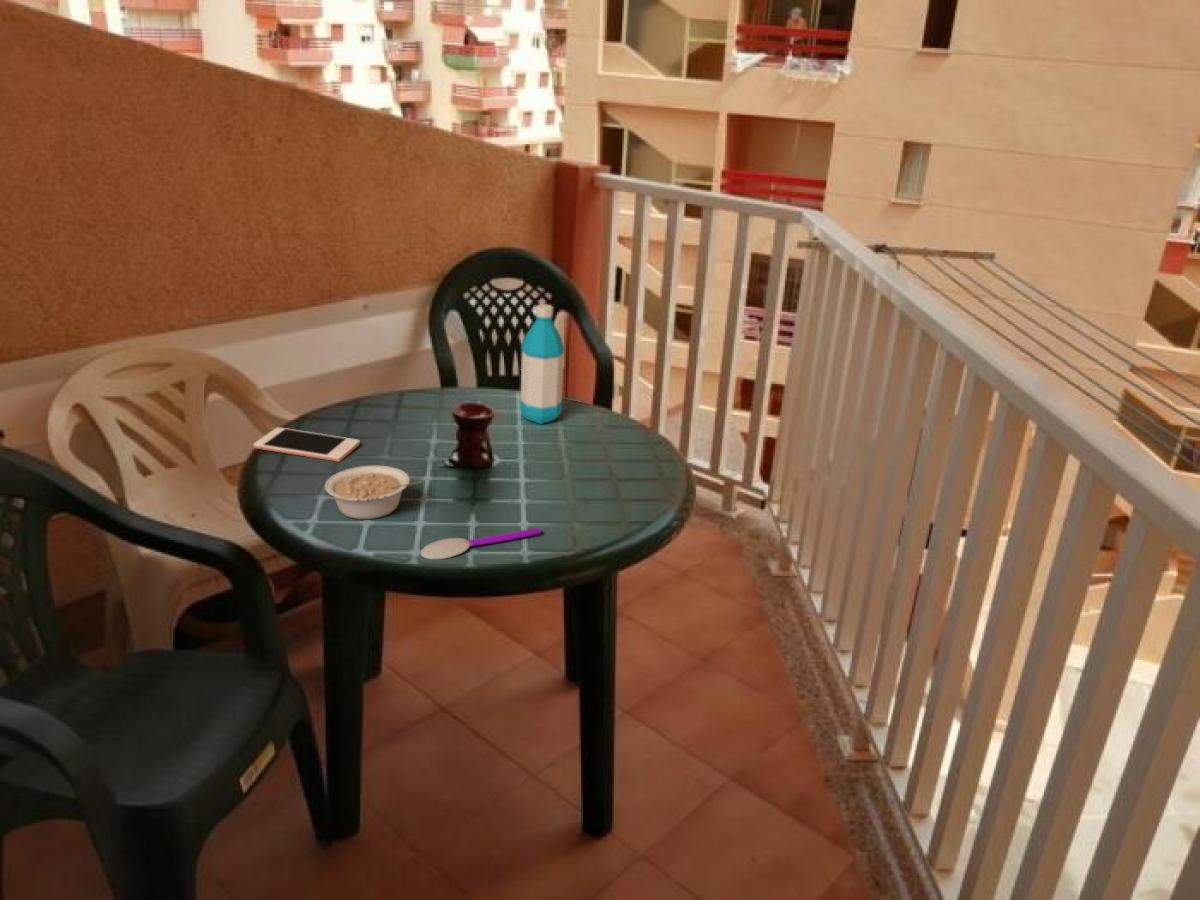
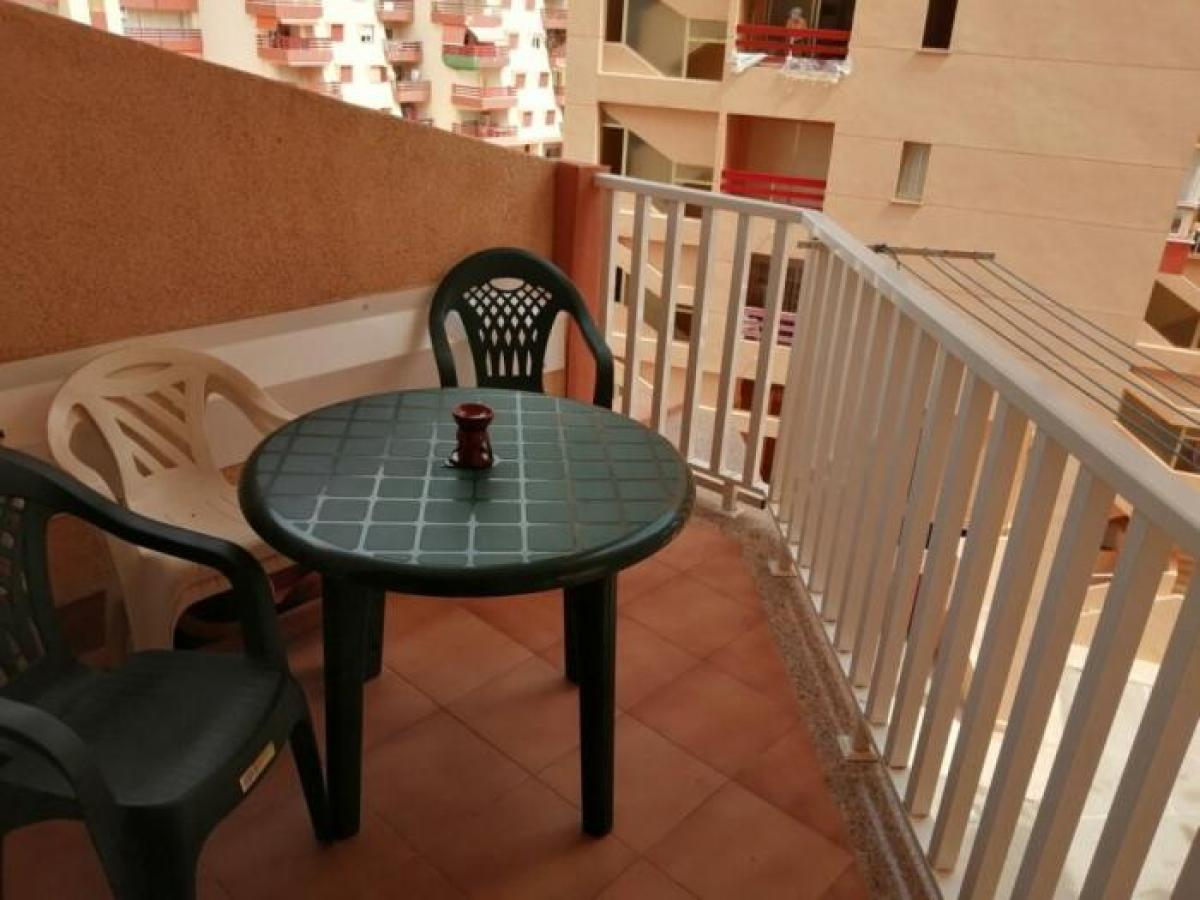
- cell phone [253,426,361,463]
- legume [324,465,425,520]
- spoon [420,527,542,560]
- water bottle [519,303,566,425]
